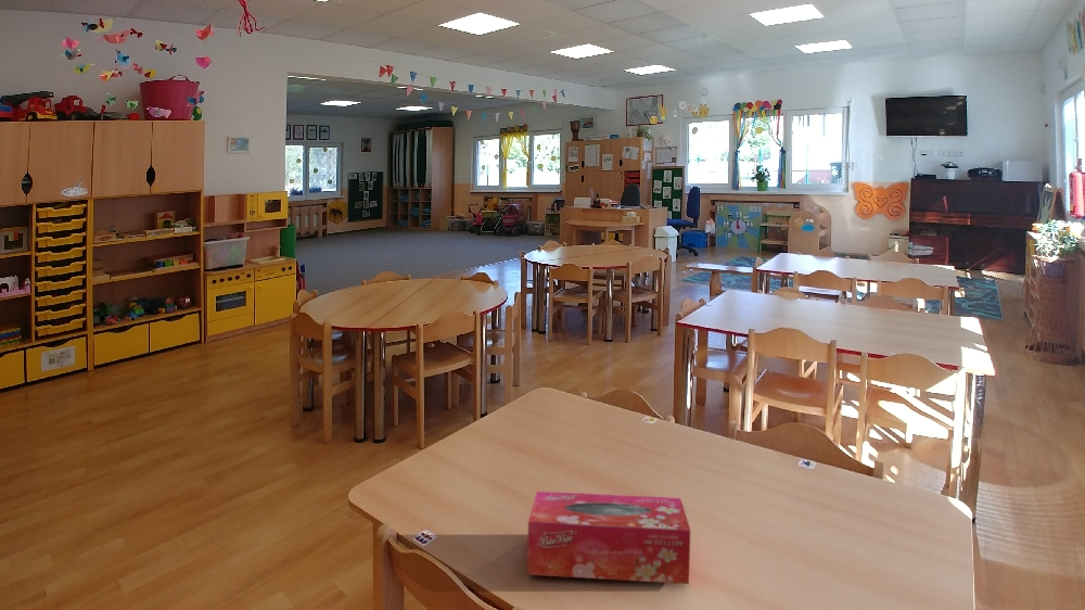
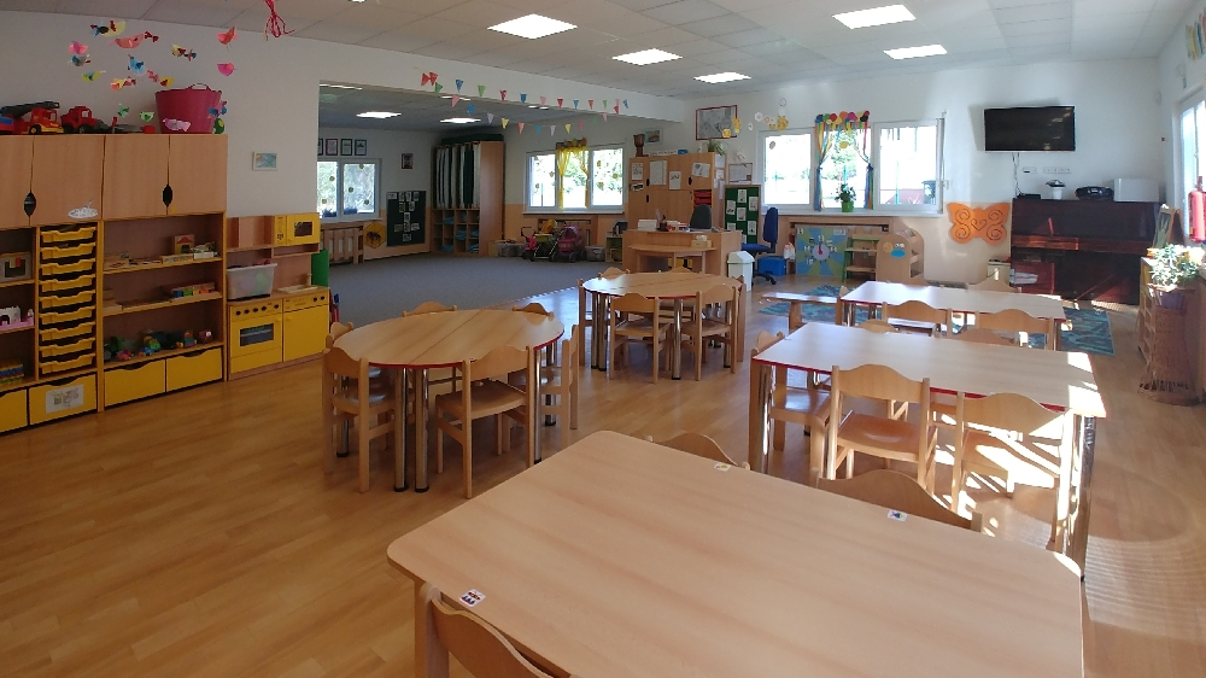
- tissue box [526,491,691,585]
